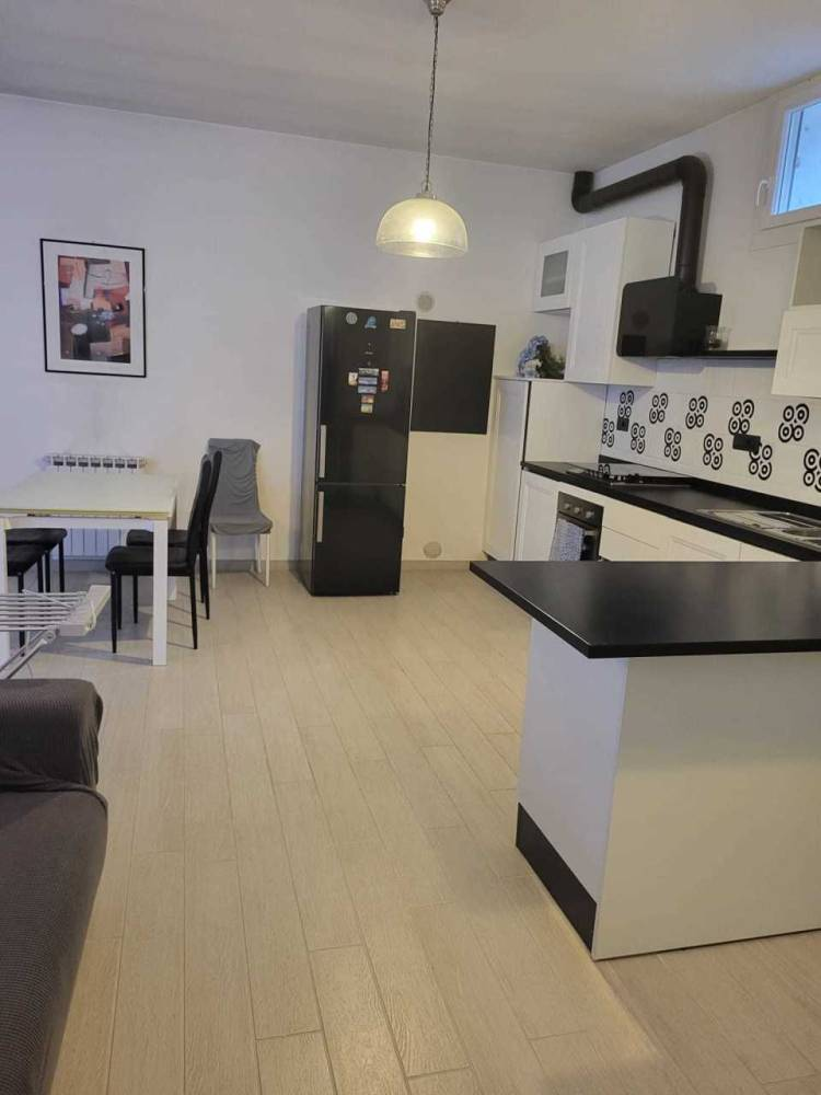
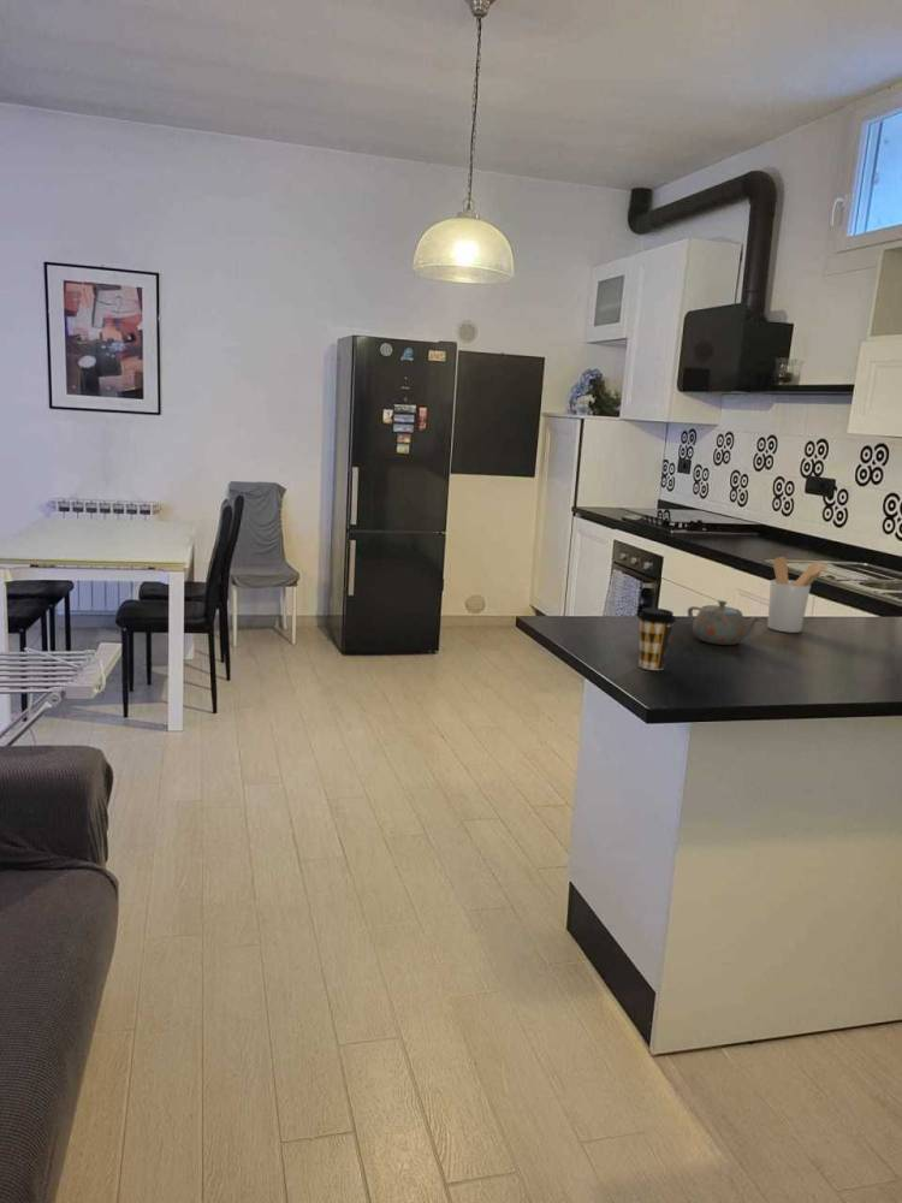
+ coffee cup [636,606,677,671]
+ utensil holder [766,556,829,634]
+ teapot [687,599,762,646]
